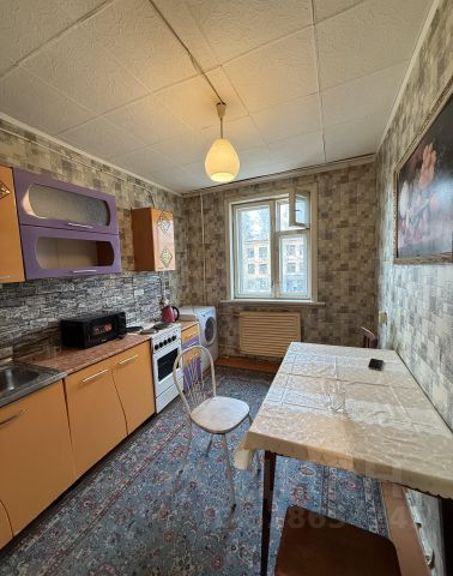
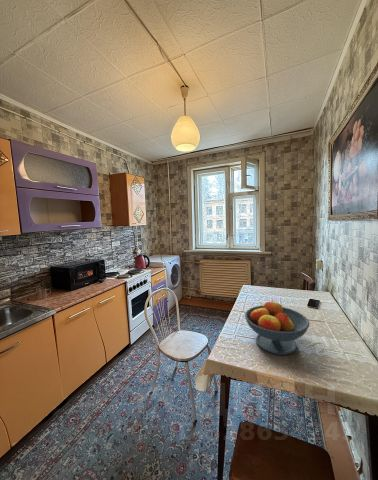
+ fruit bowl [244,299,310,356]
